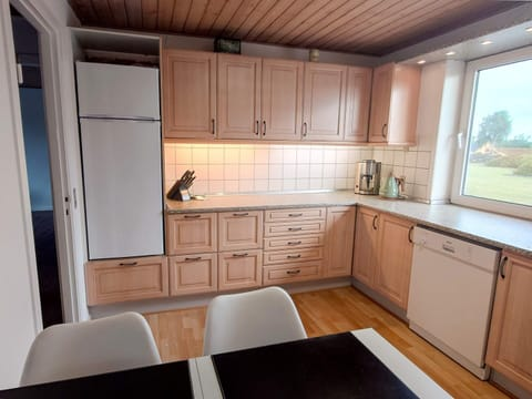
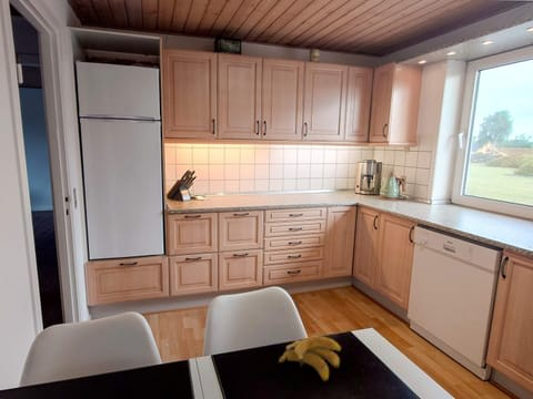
+ banana [278,336,342,382]
